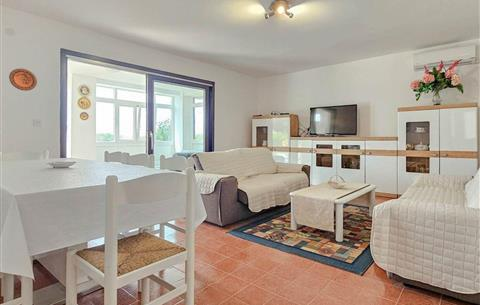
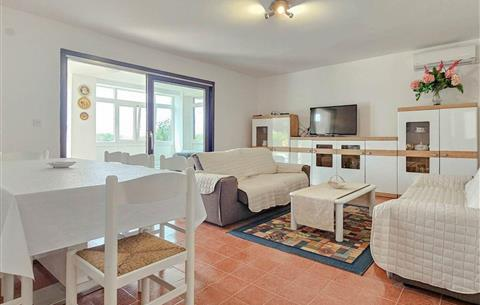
- decorative plate [8,68,38,92]
